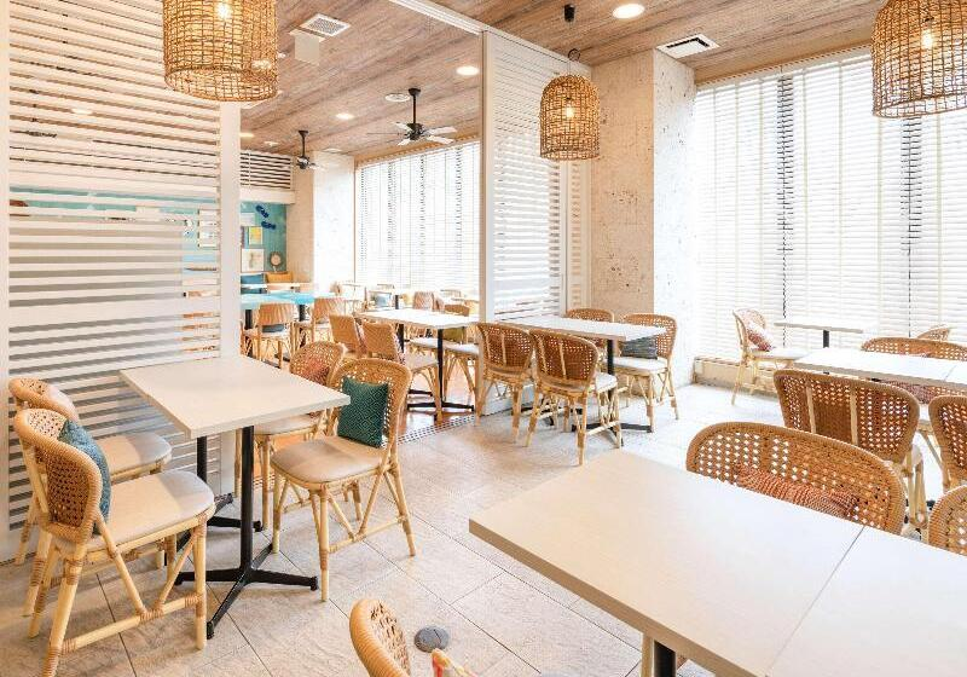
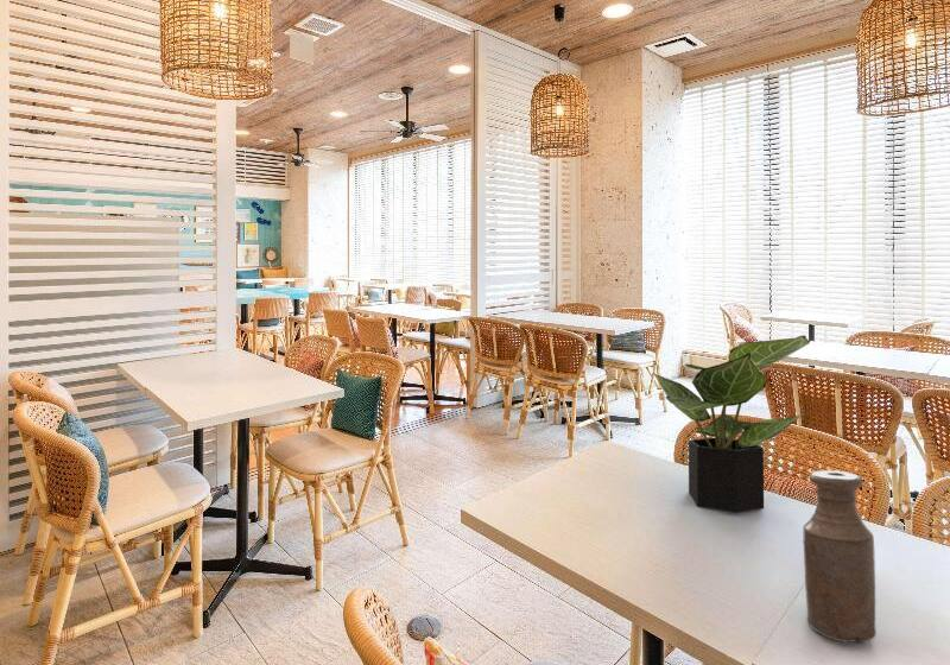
+ potted plant [652,334,811,514]
+ bottle [802,469,878,644]
